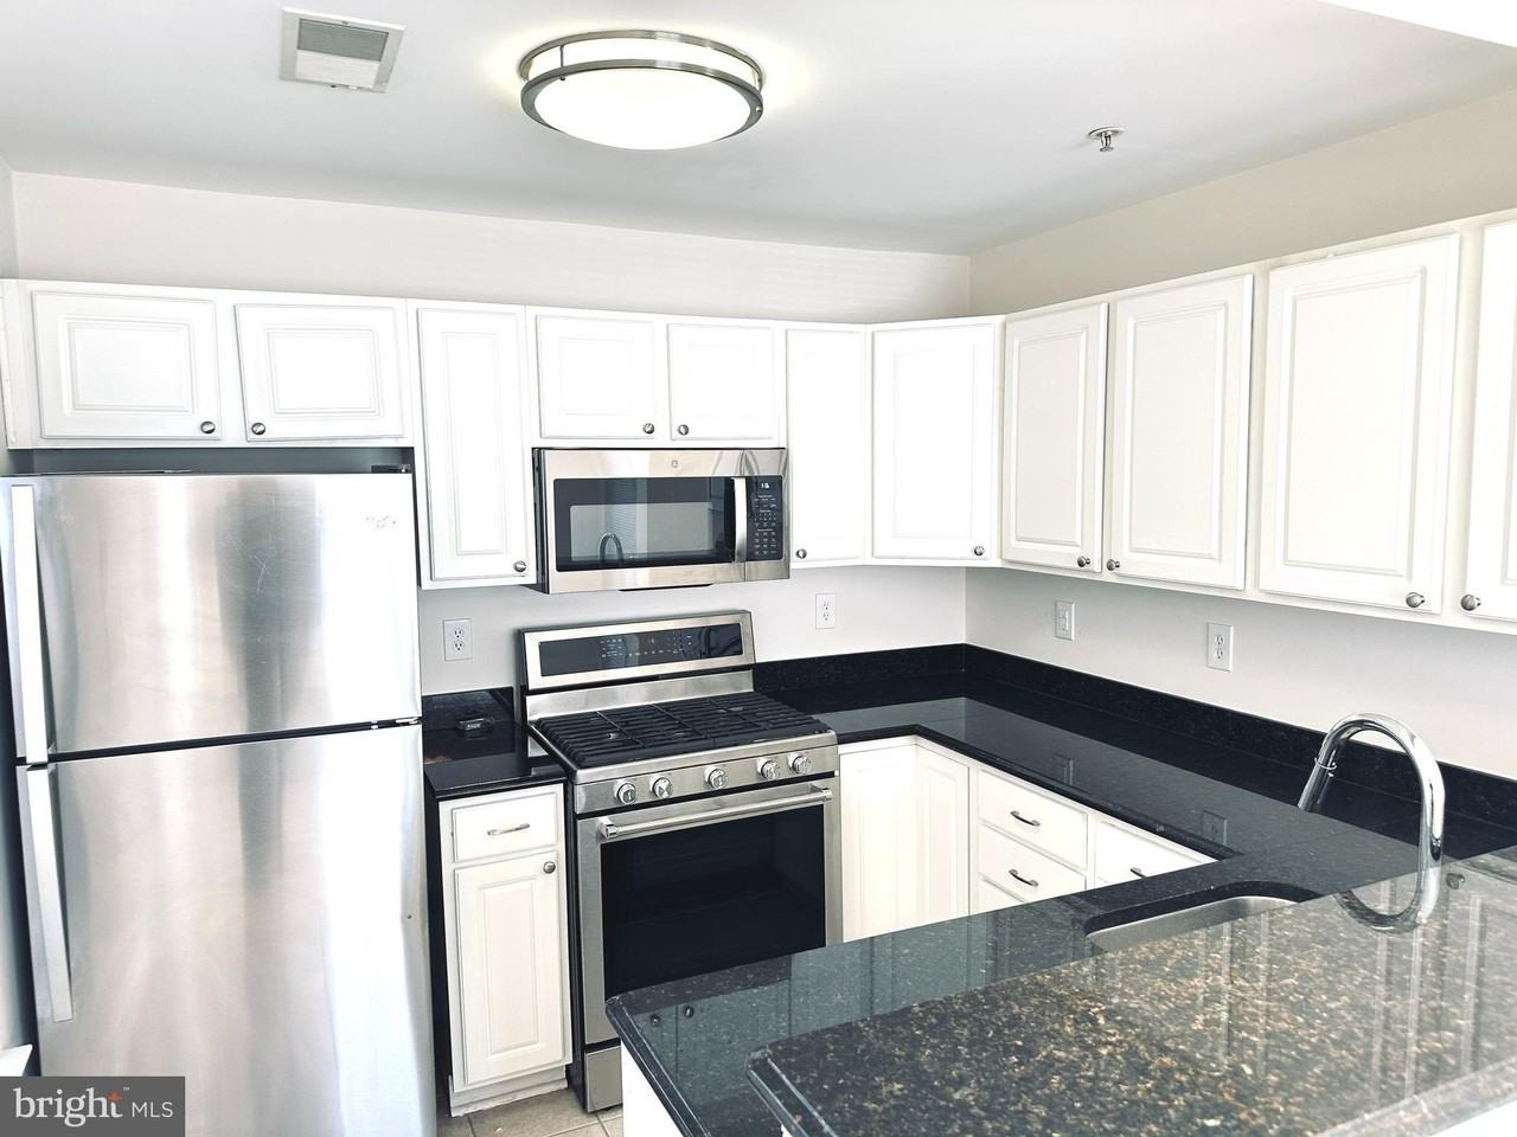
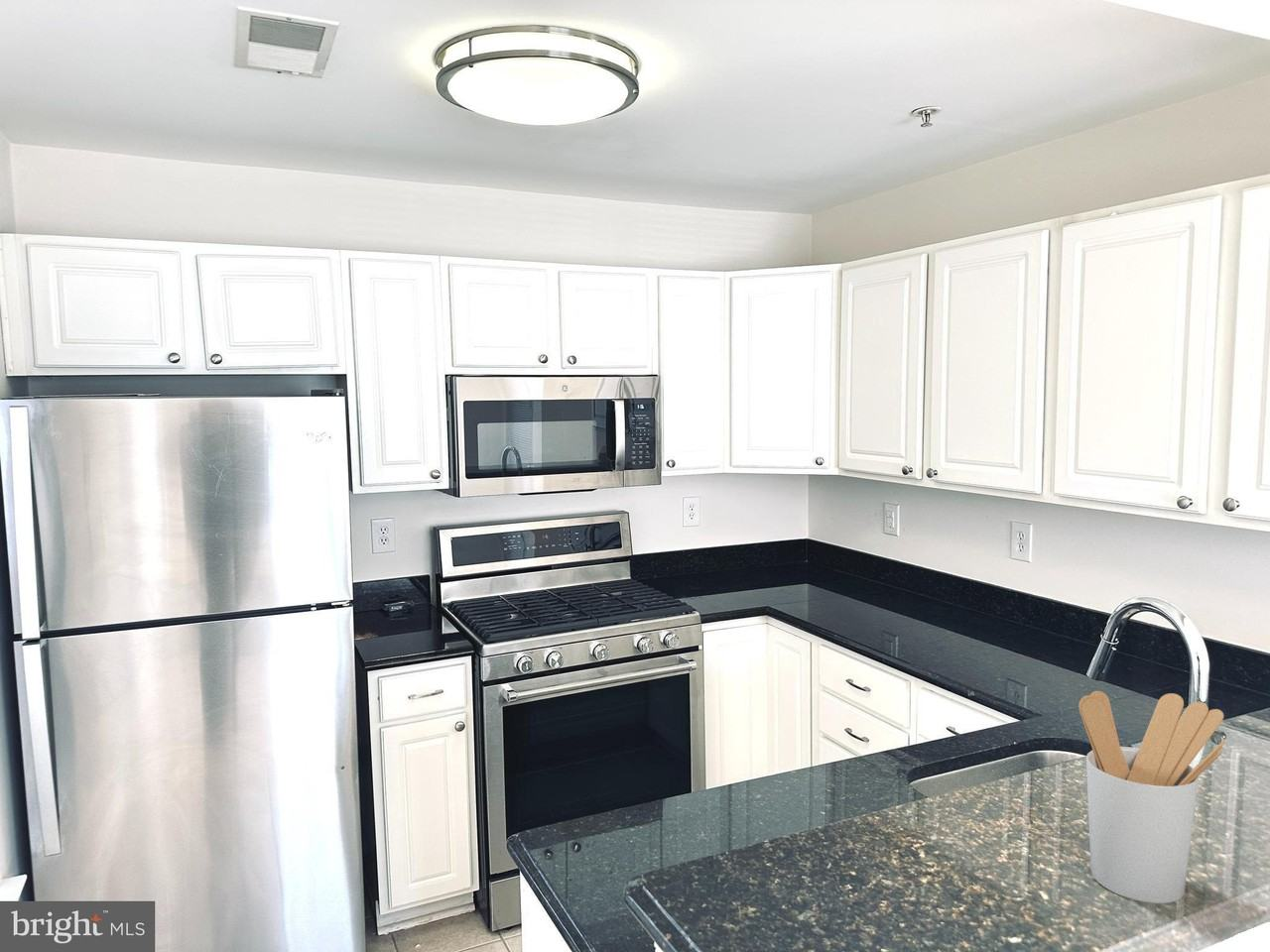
+ utensil holder [1078,690,1226,904]
